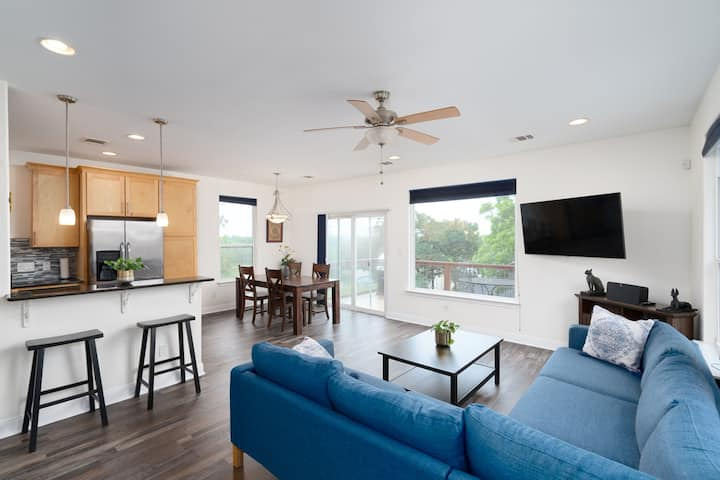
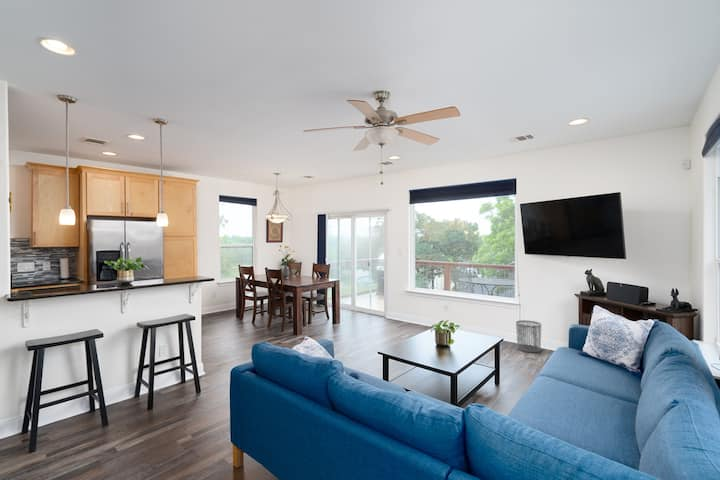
+ waste bin [515,319,542,353]
